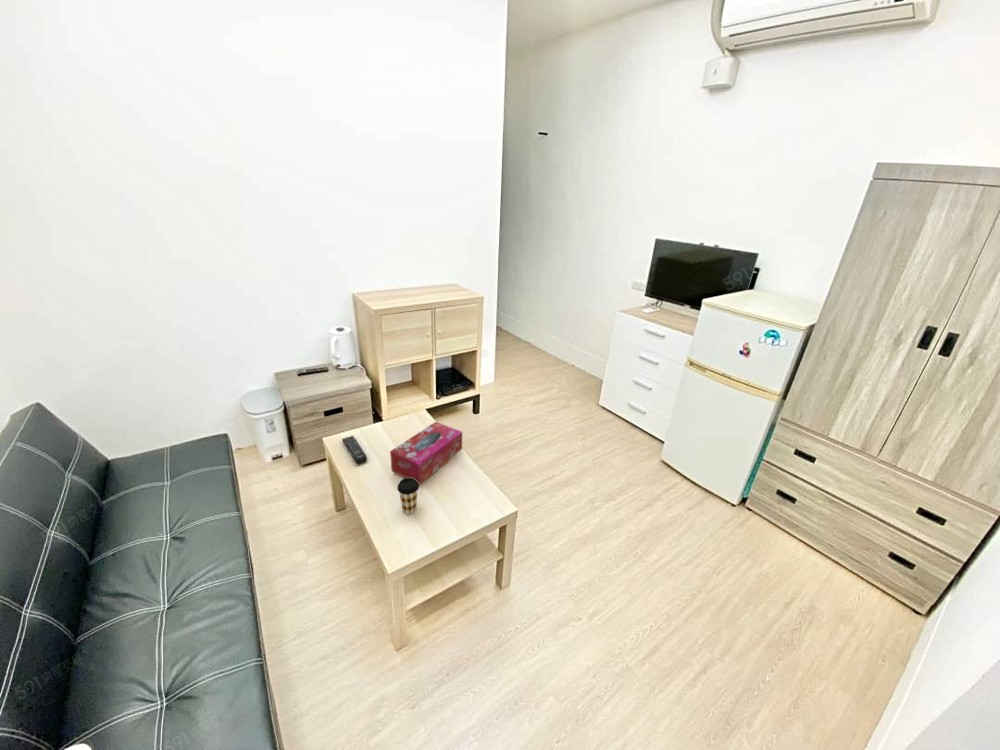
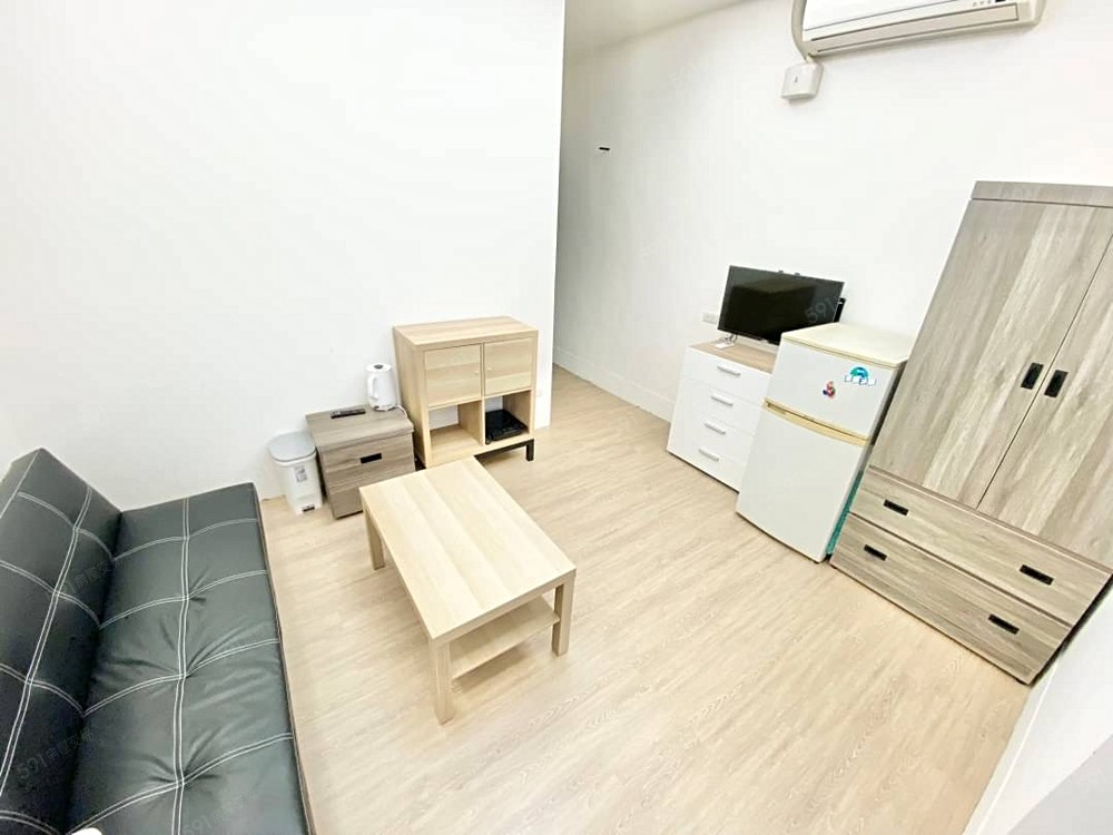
- coffee cup [396,477,420,515]
- tissue box [389,421,463,486]
- remote control [341,435,368,465]
